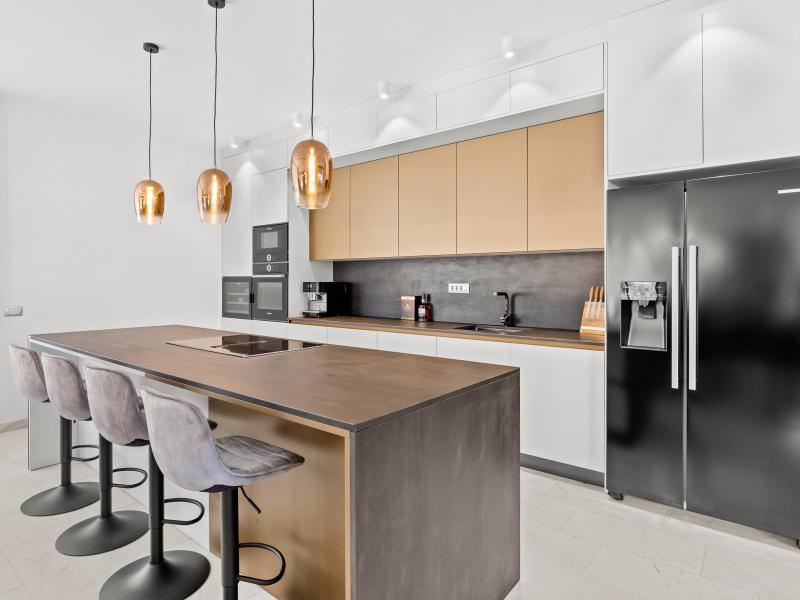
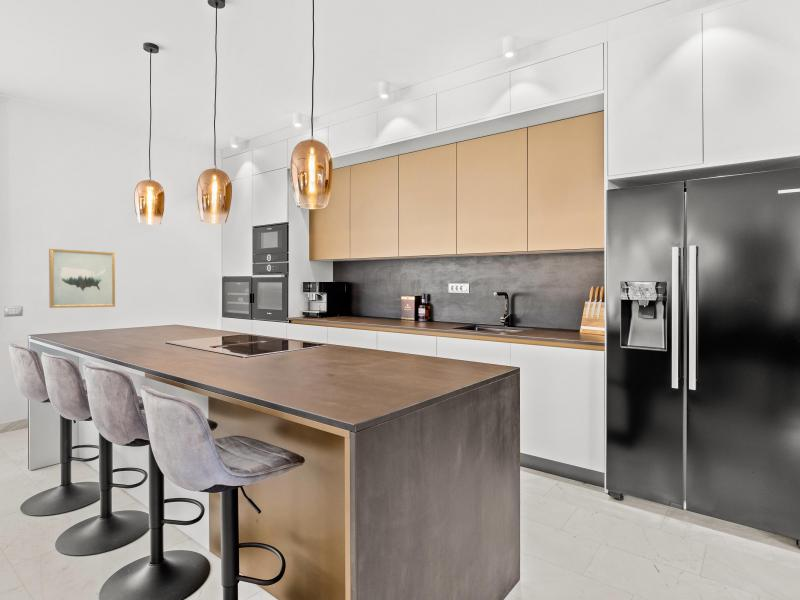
+ wall art [48,248,116,309]
